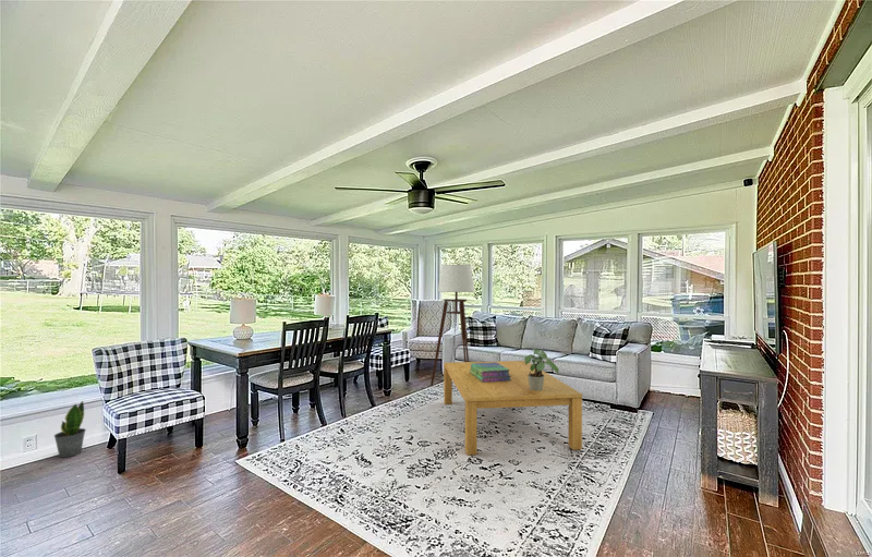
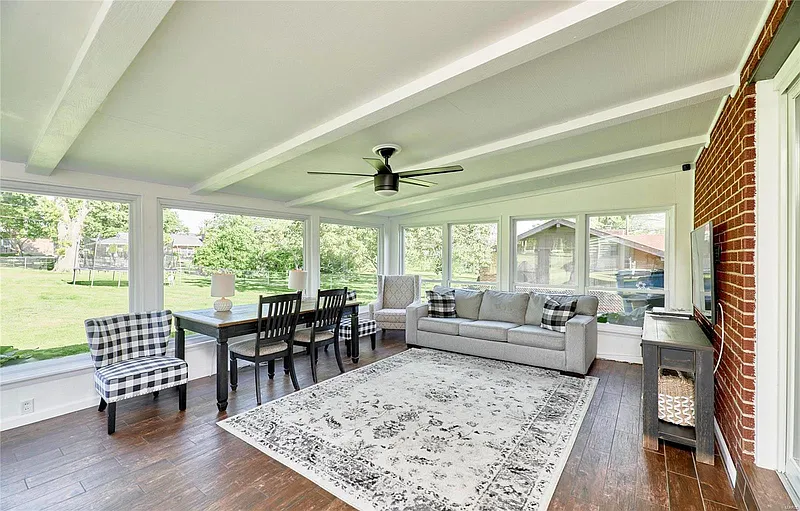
- floor lamp [429,264,475,387]
- stack of books [469,363,511,383]
- potted plant [53,400,87,459]
- potted plant [523,348,559,390]
- coffee table [443,360,583,456]
